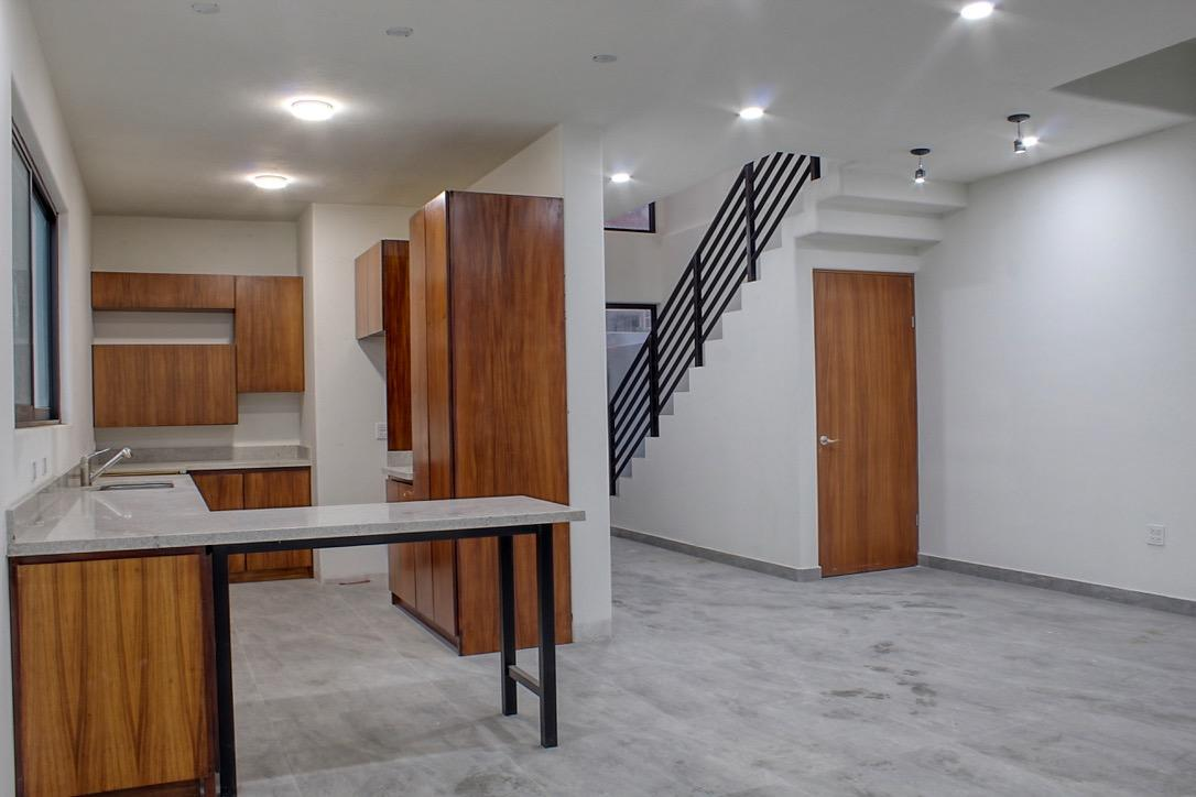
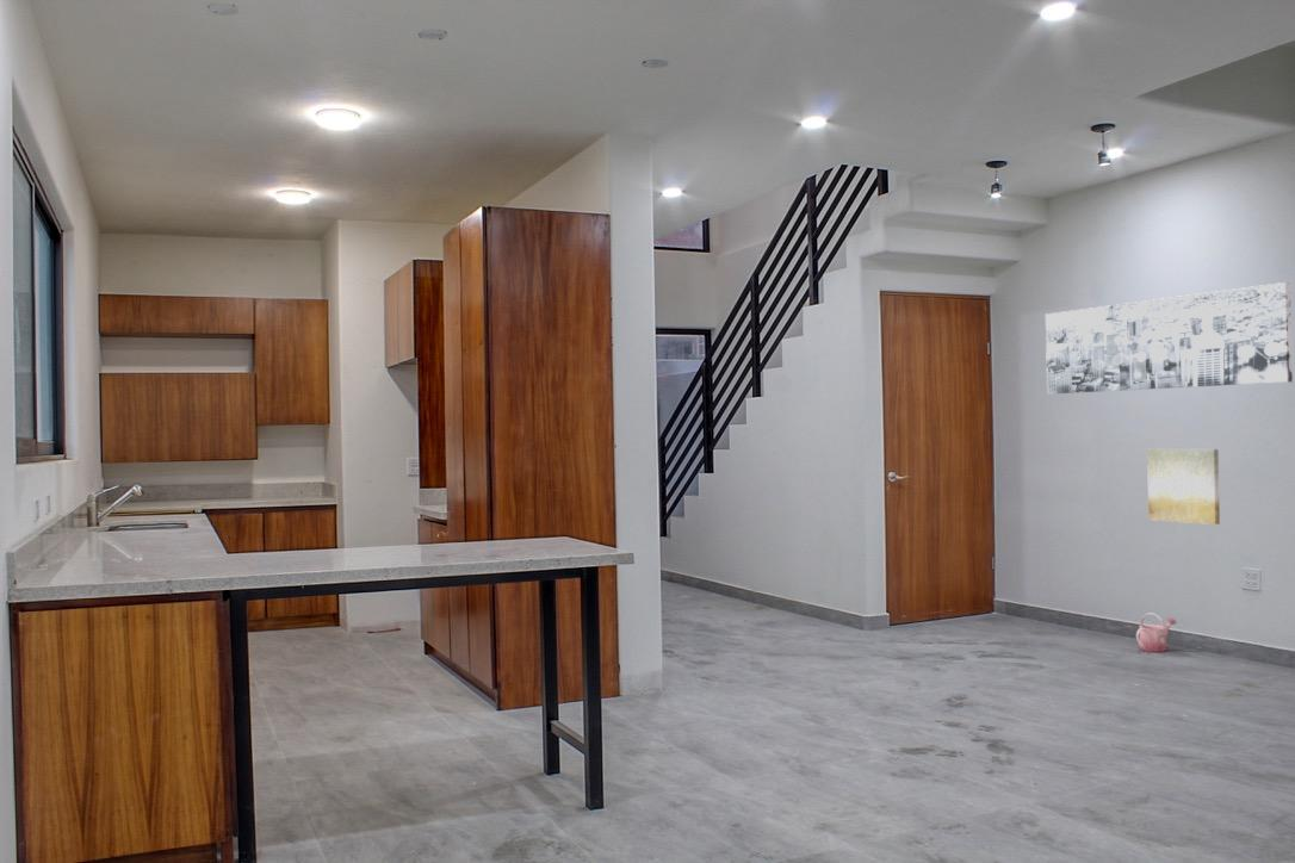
+ wall art [1146,448,1221,526]
+ watering can [1135,611,1178,653]
+ wall art [1045,281,1294,396]
